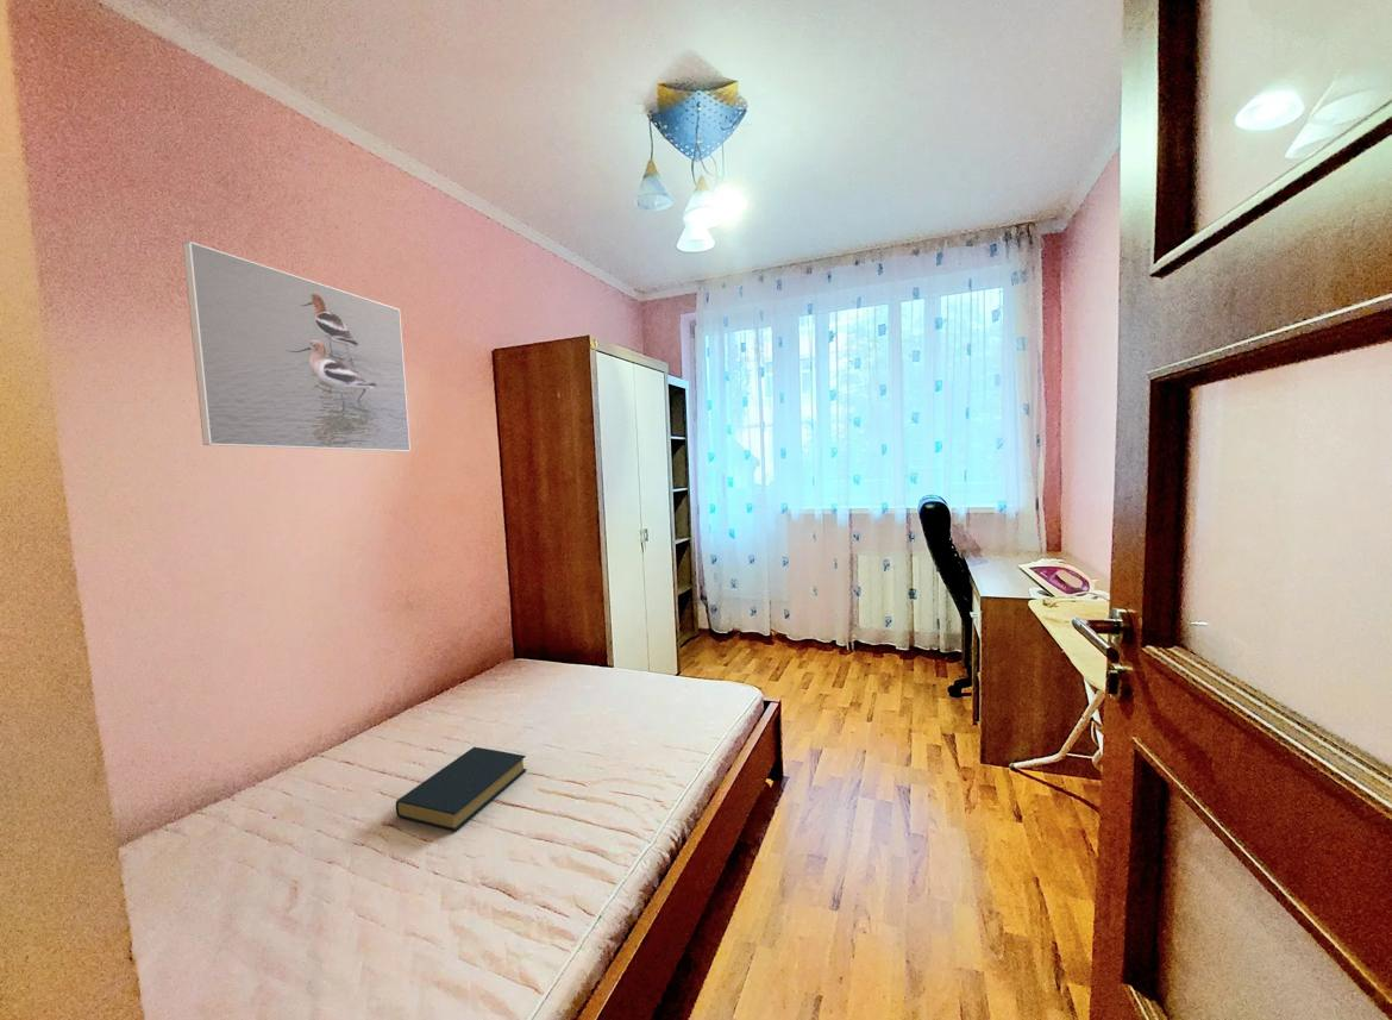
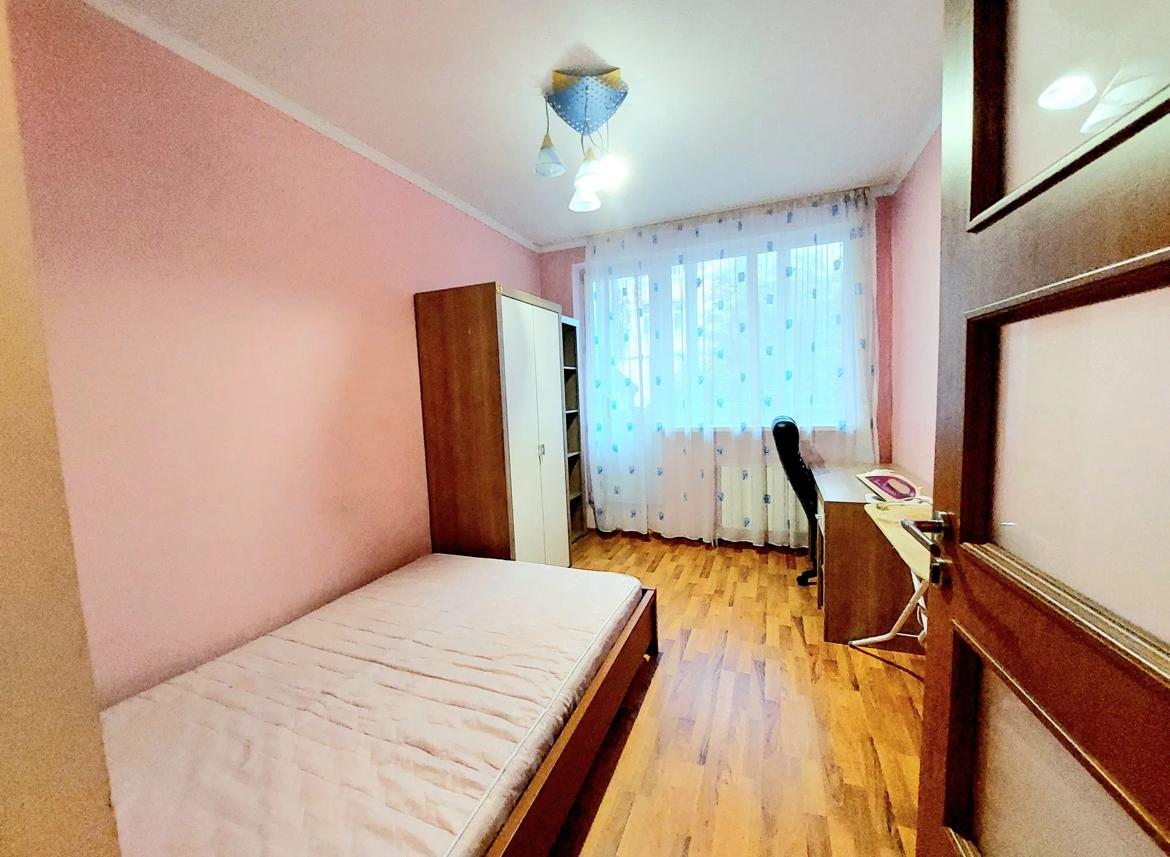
- hardback book [395,746,528,832]
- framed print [182,240,412,452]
